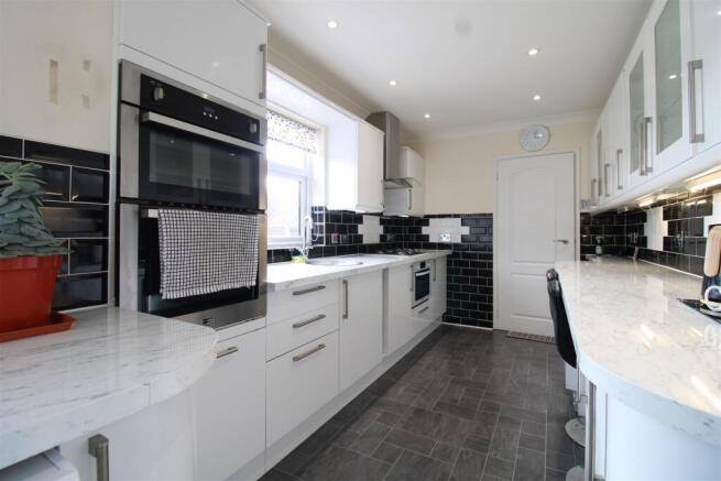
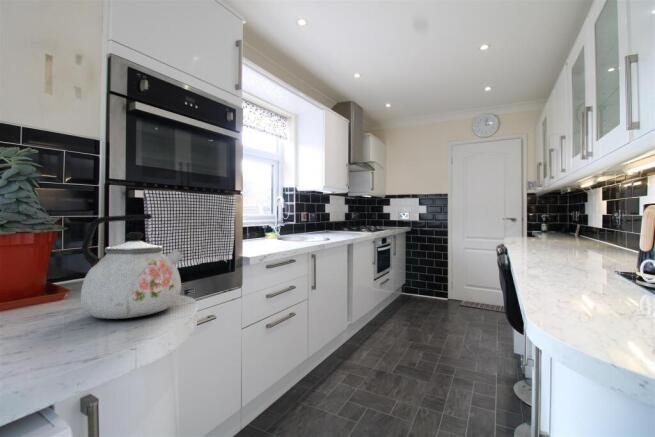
+ kettle [80,213,184,320]
